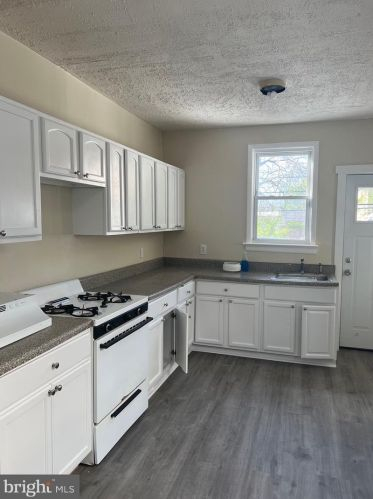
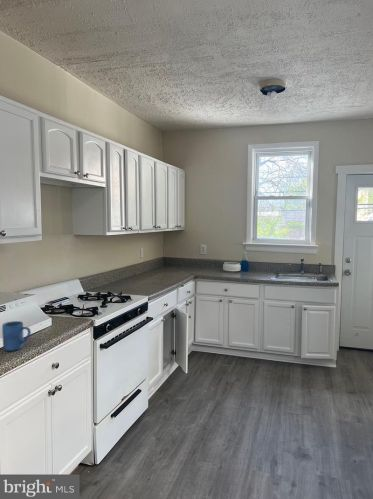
+ mug [1,320,32,352]
